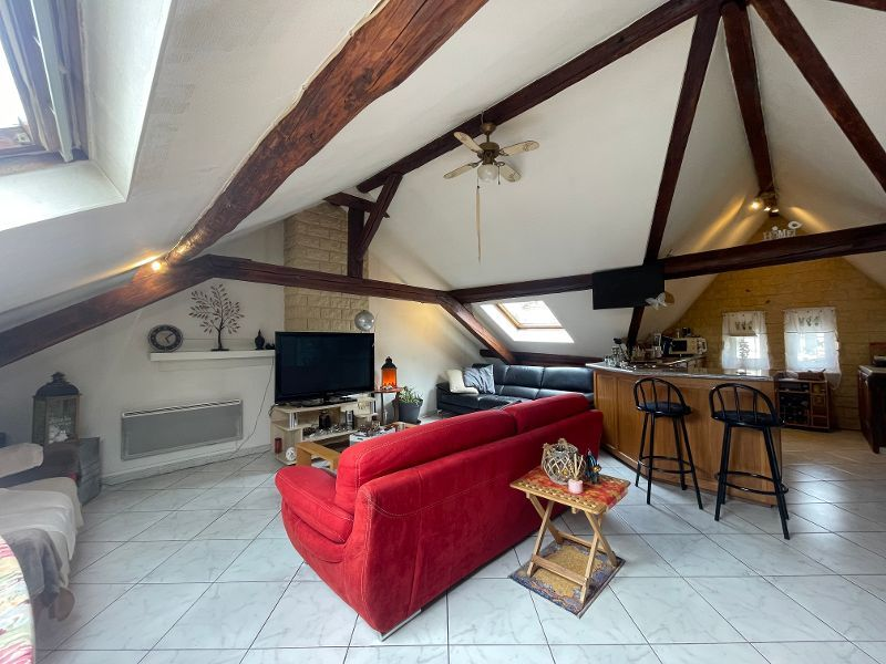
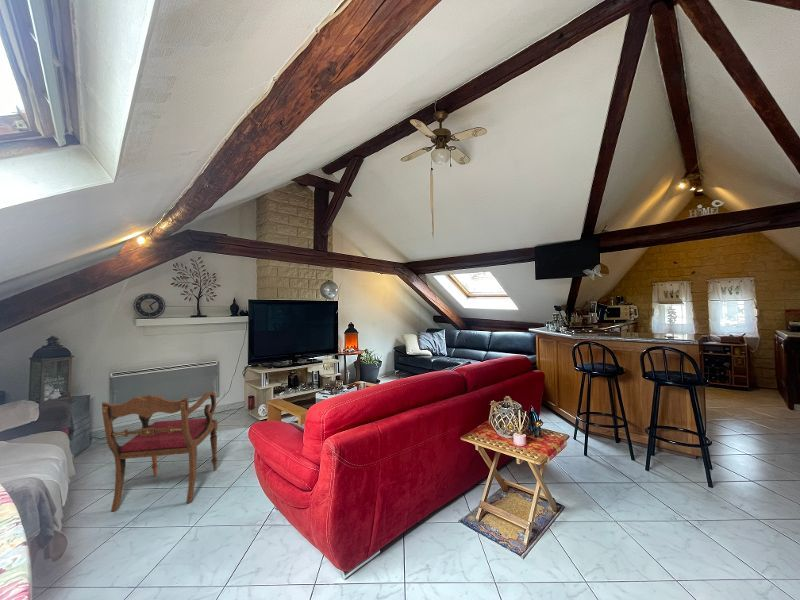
+ armchair [101,390,219,512]
